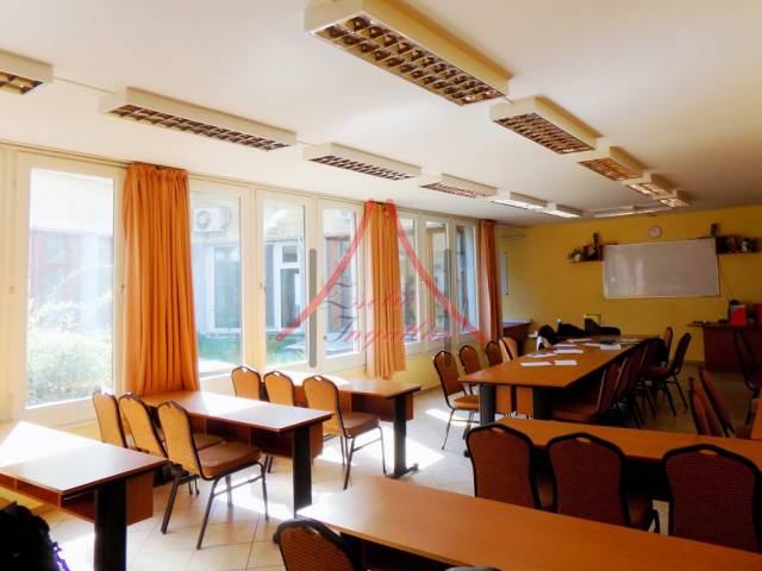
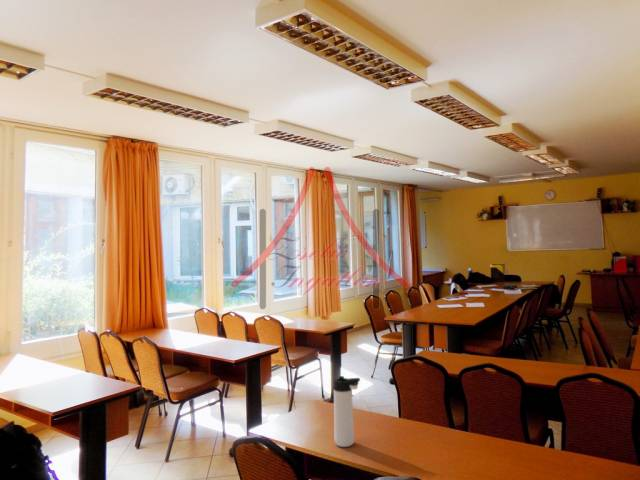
+ thermos bottle [333,375,361,448]
